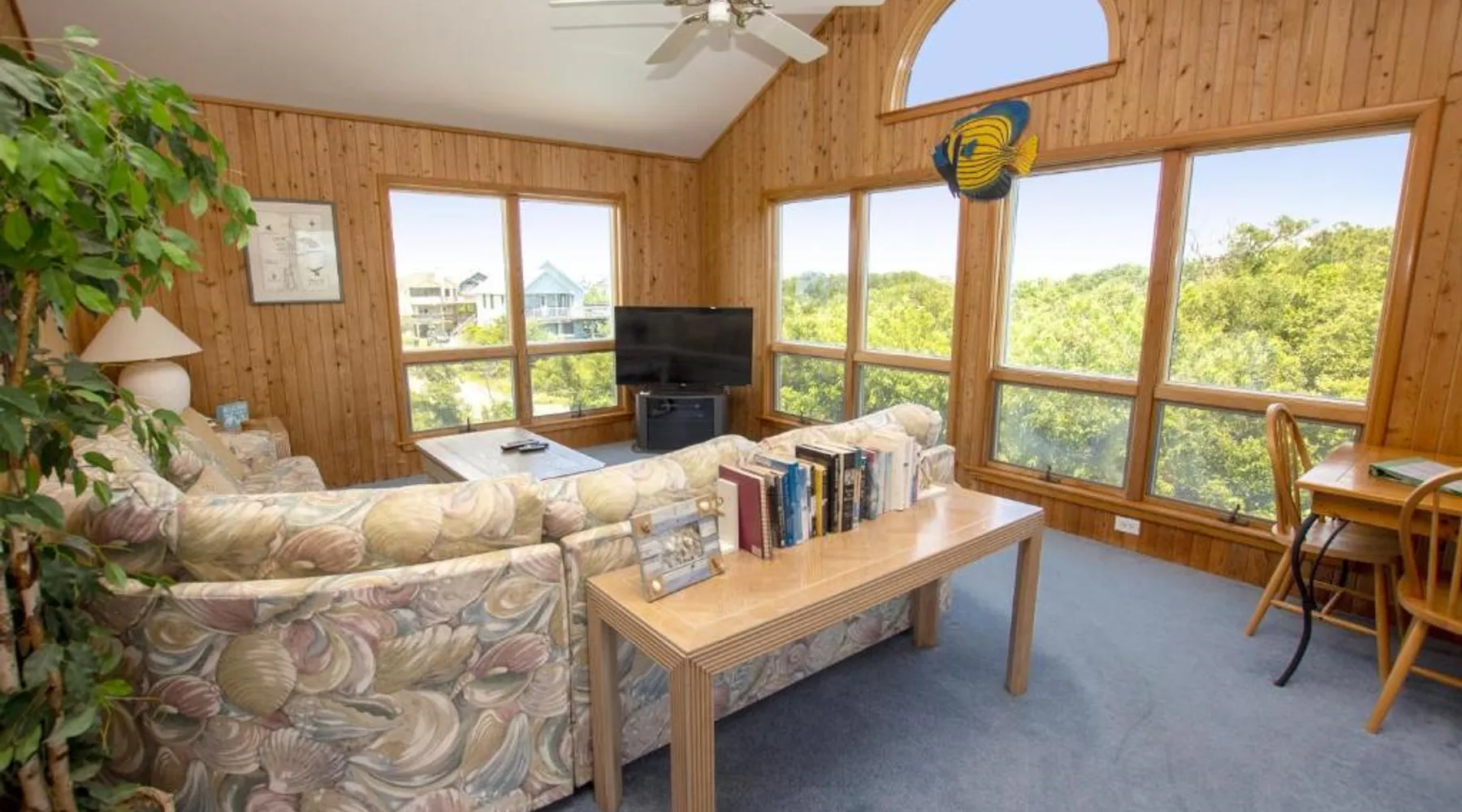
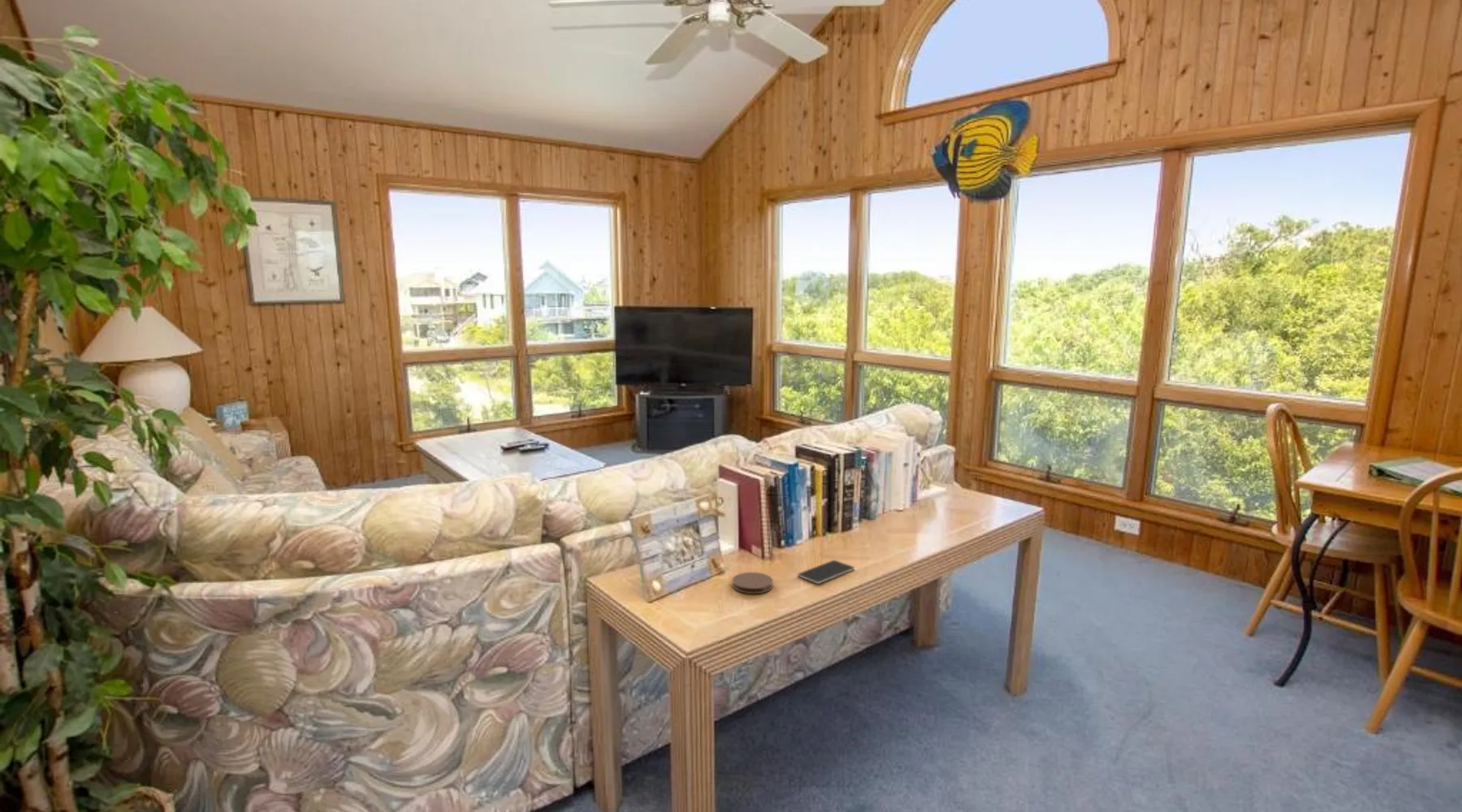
+ coaster [732,572,774,594]
+ smartphone [797,559,855,585]
